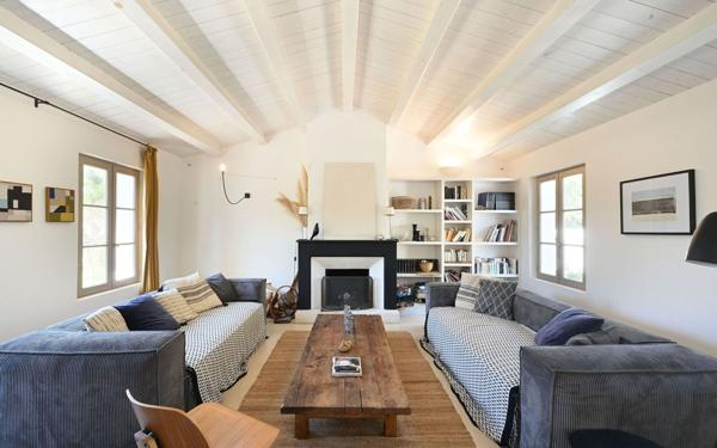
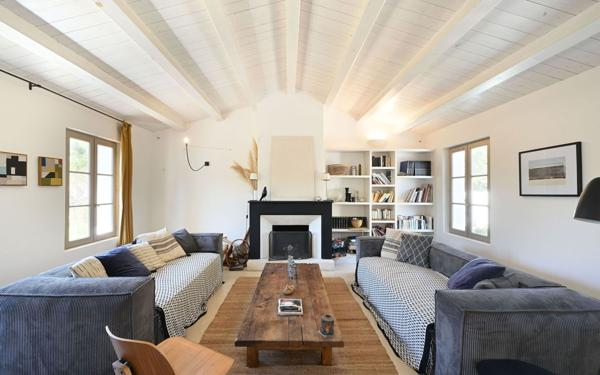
+ candle [317,314,336,339]
